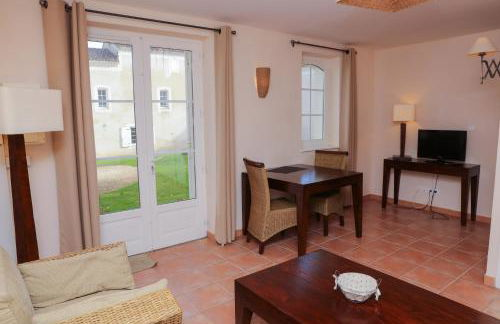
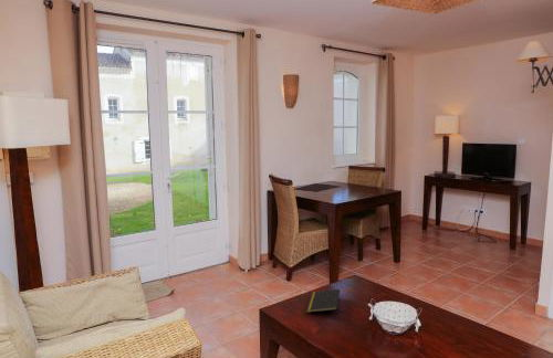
+ notepad [305,288,341,314]
